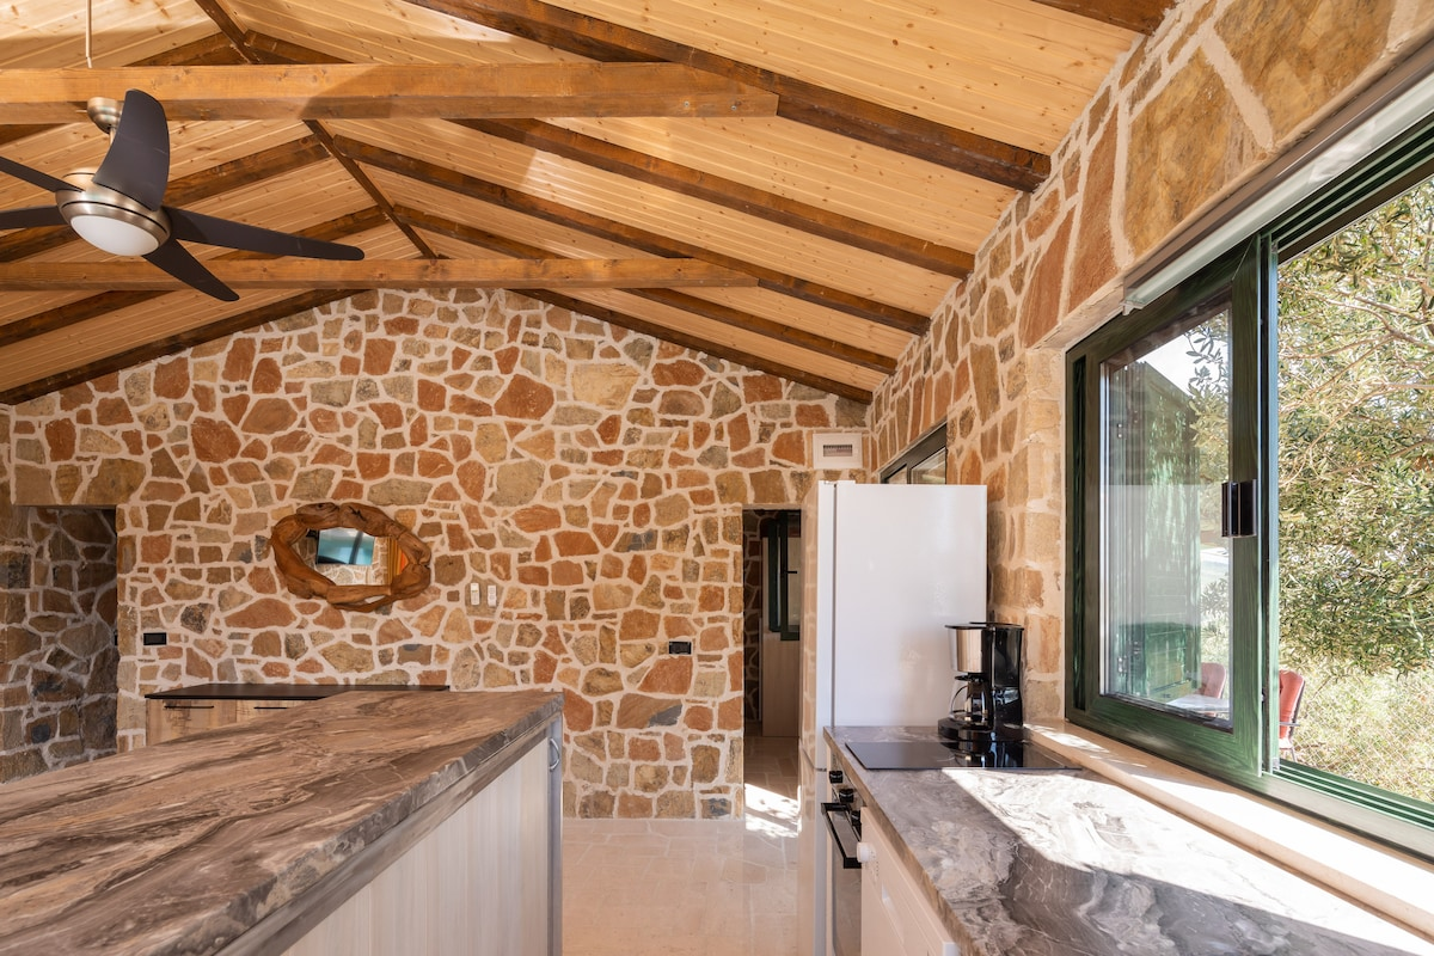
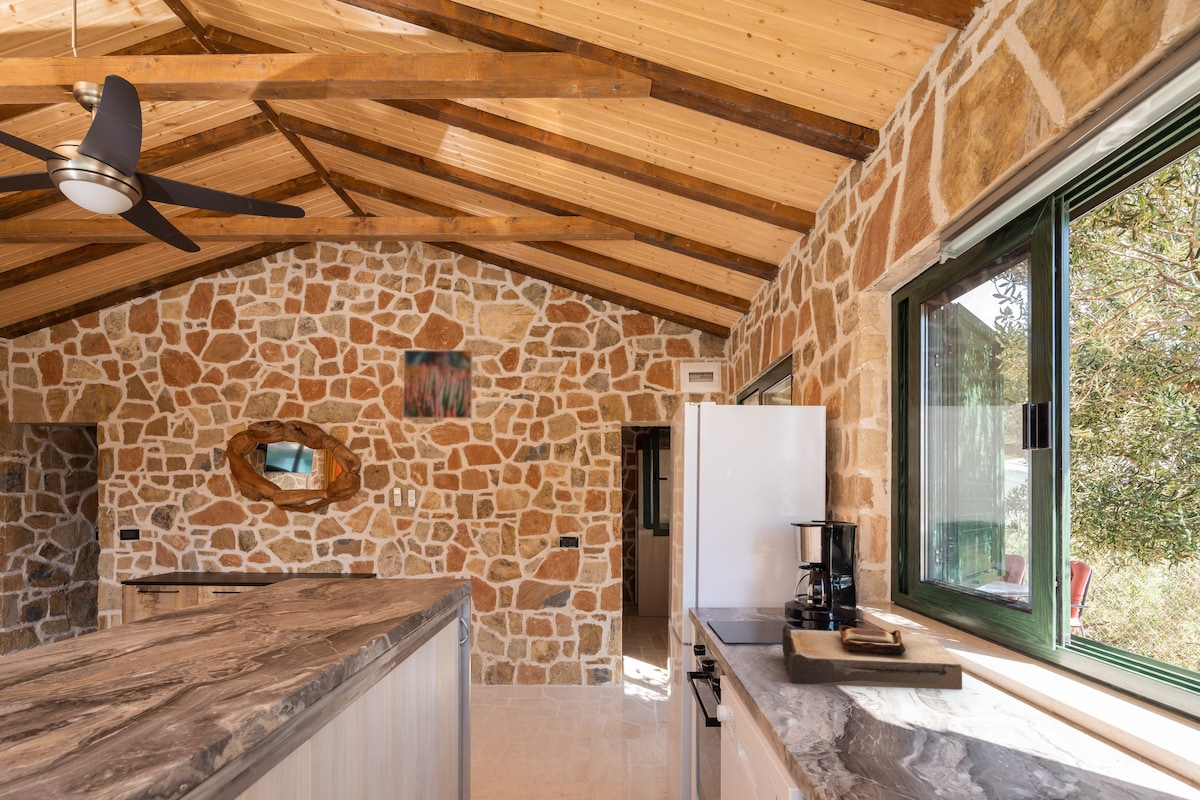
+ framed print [402,349,474,419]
+ toast [782,624,963,691]
